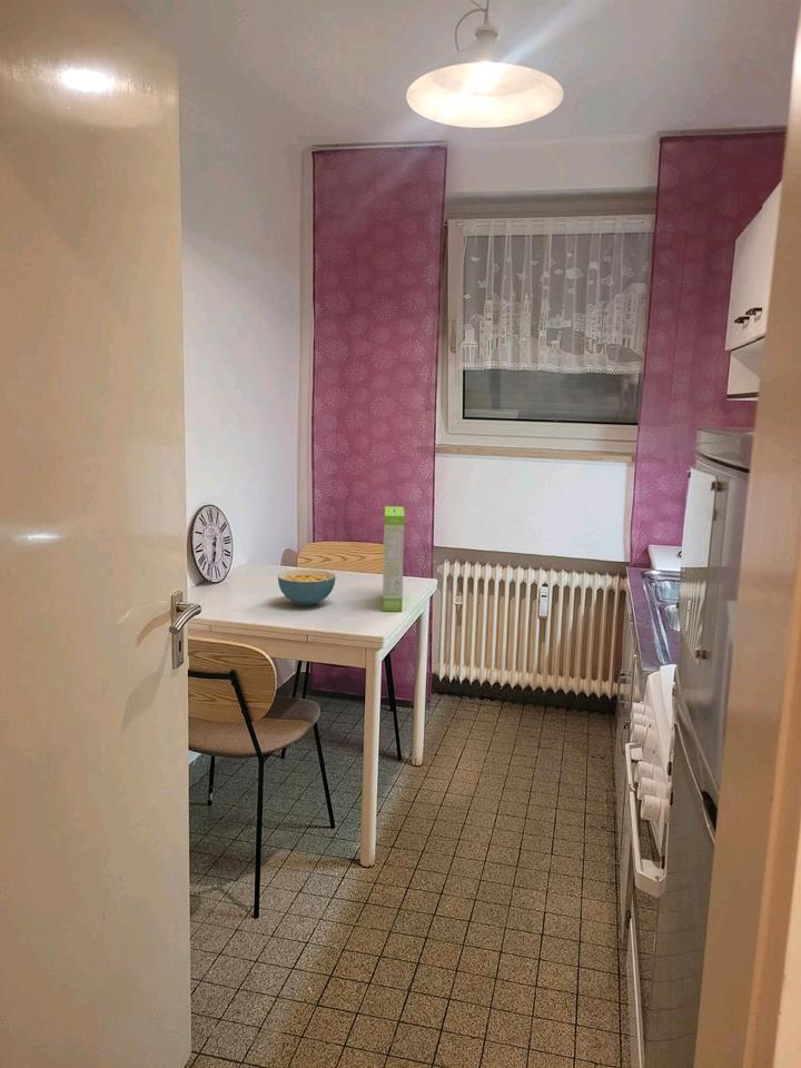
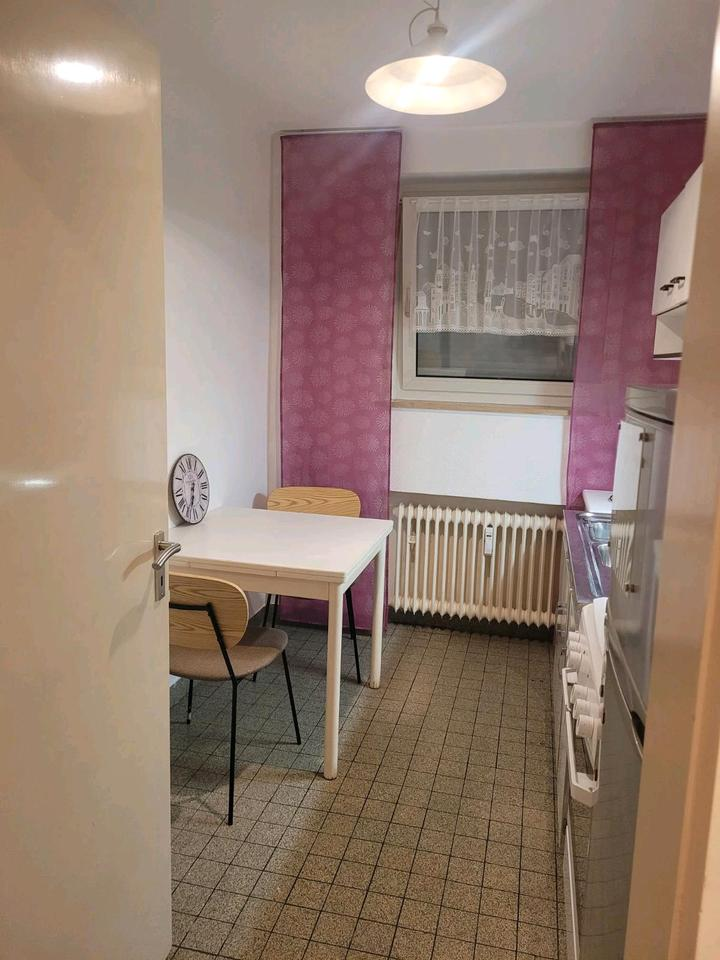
- cake mix box [382,505,405,613]
- cereal bowl [277,568,337,606]
